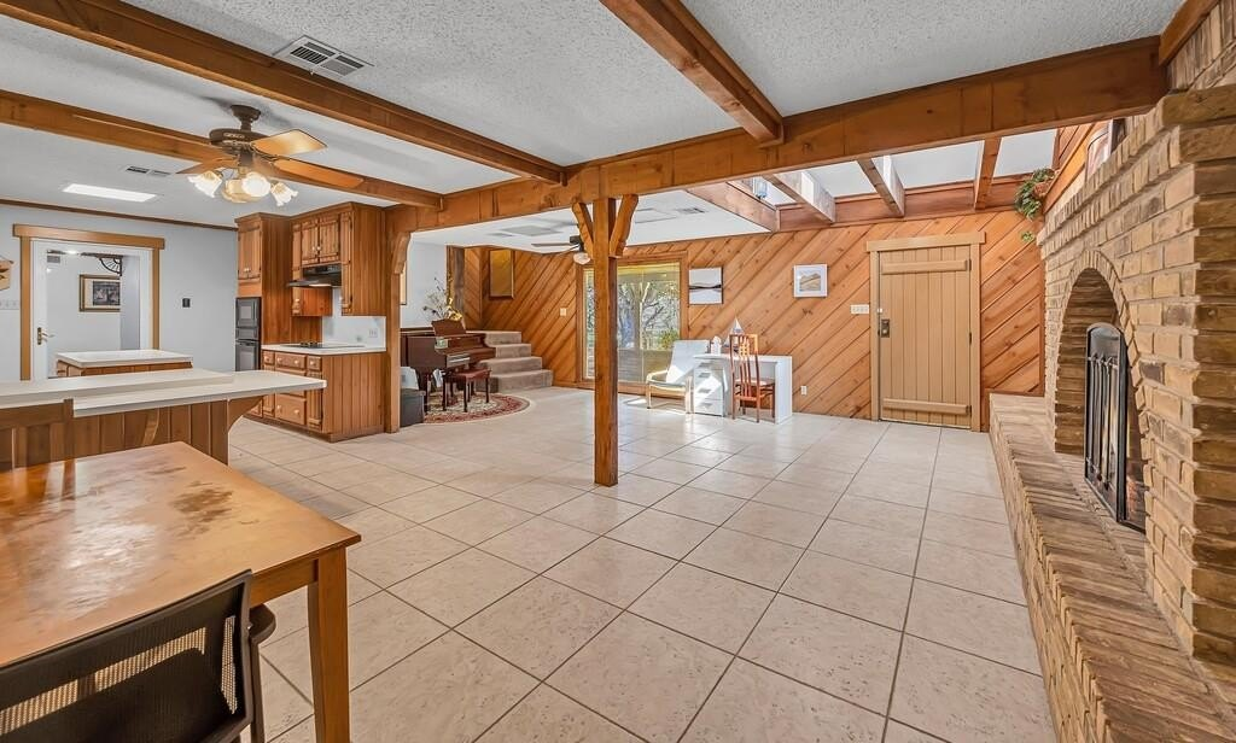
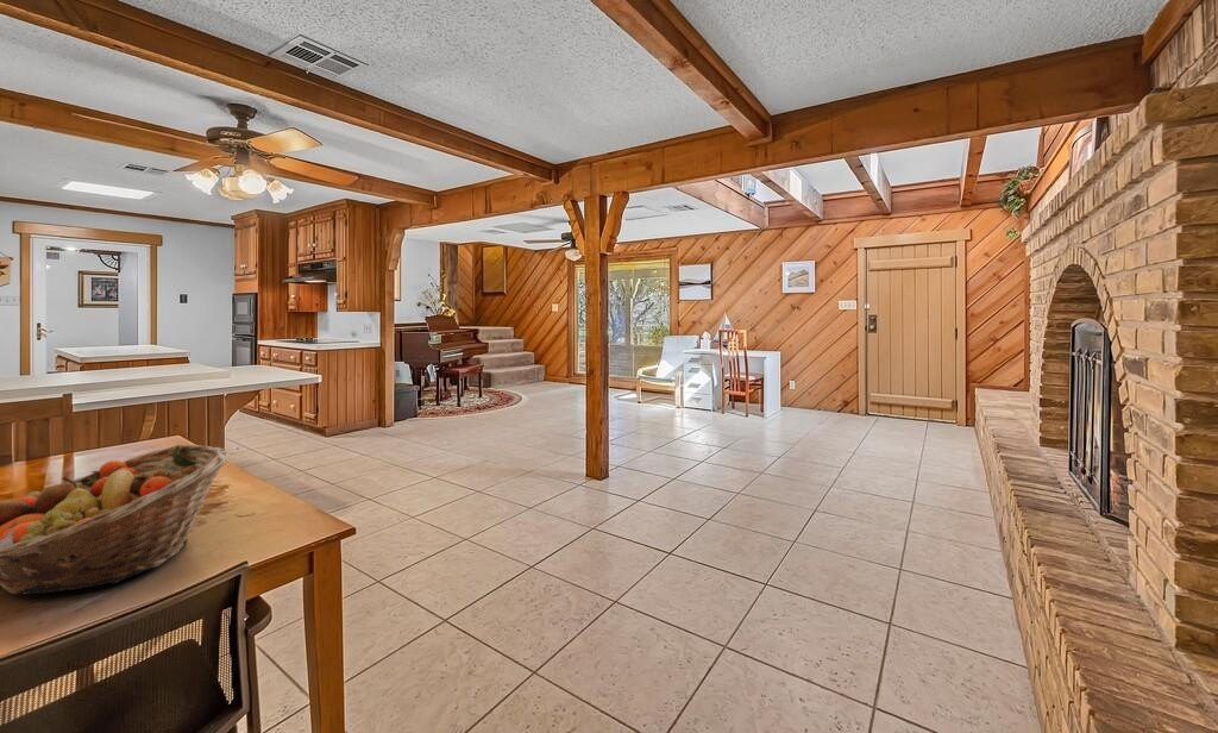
+ fruit basket [0,444,231,596]
